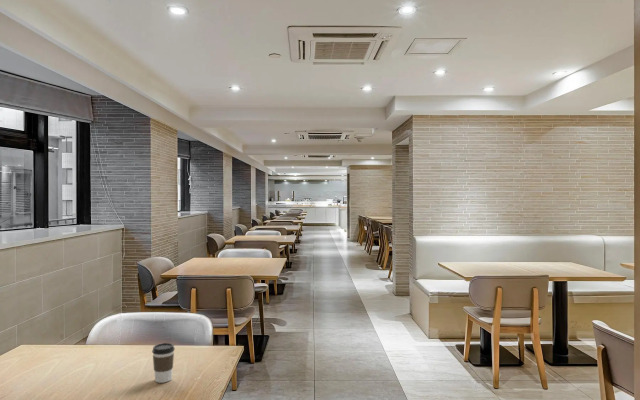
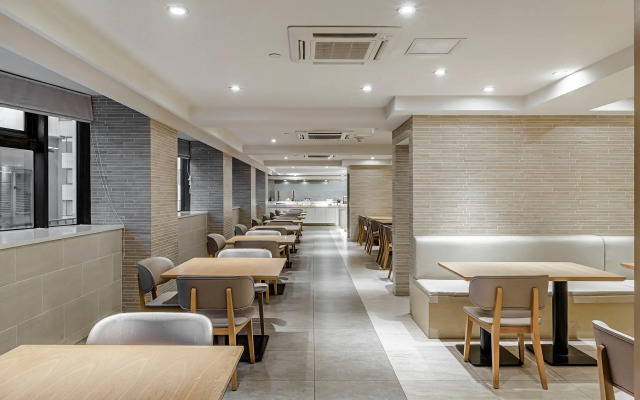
- coffee cup [151,342,176,384]
